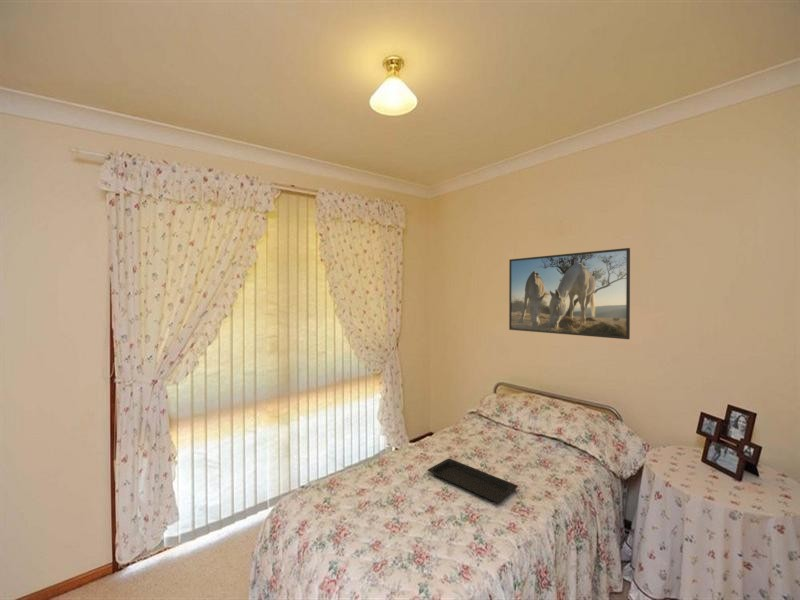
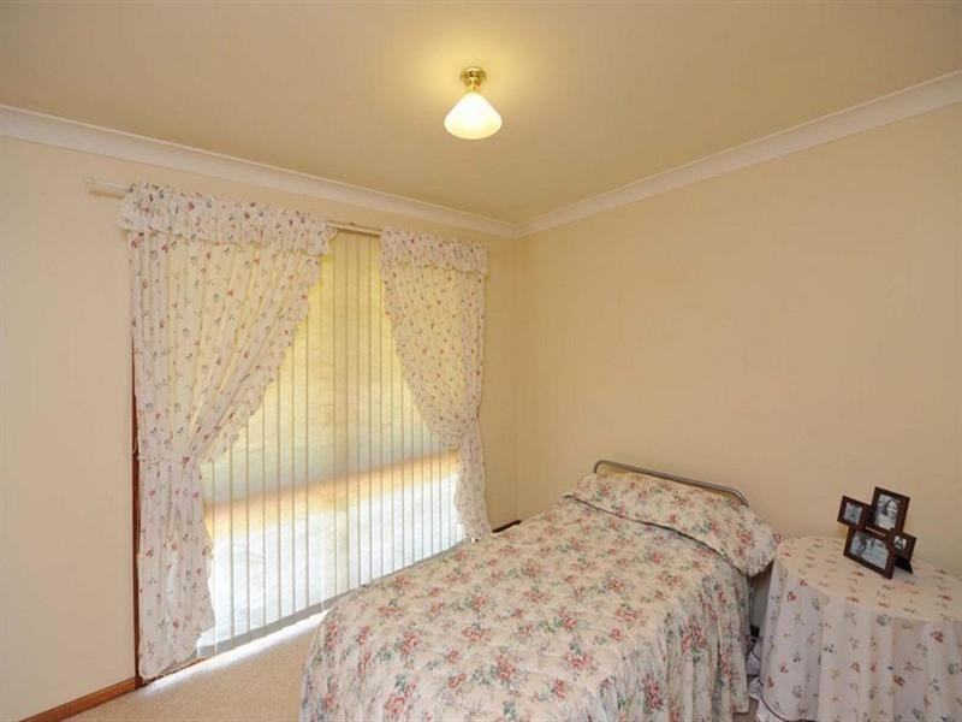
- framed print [508,247,631,340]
- serving tray [427,458,519,503]
